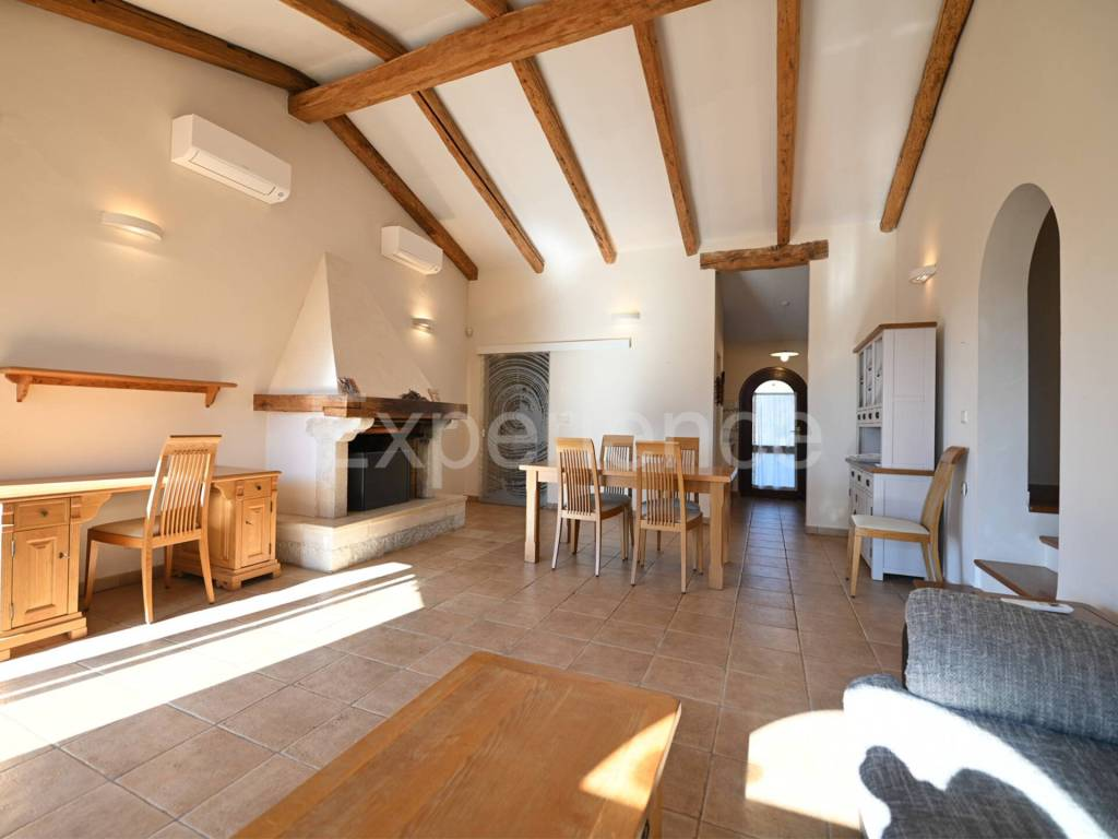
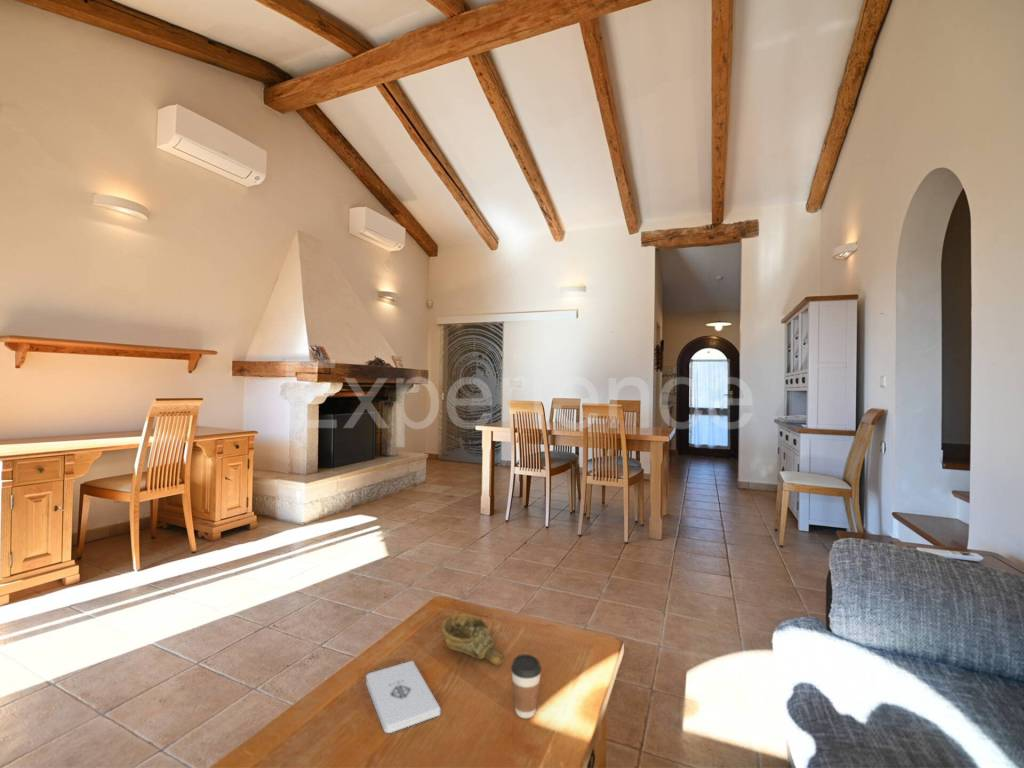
+ notepad [365,660,441,734]
+ coffee cup [510,653,542,719]
+ decorative bowl [440,613,505,668]
